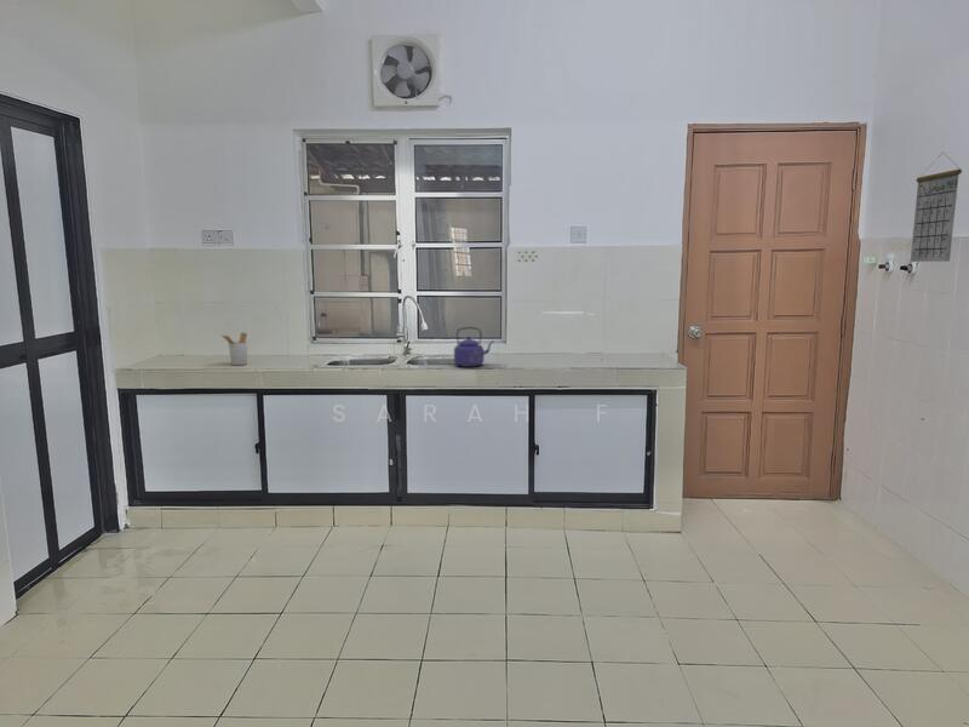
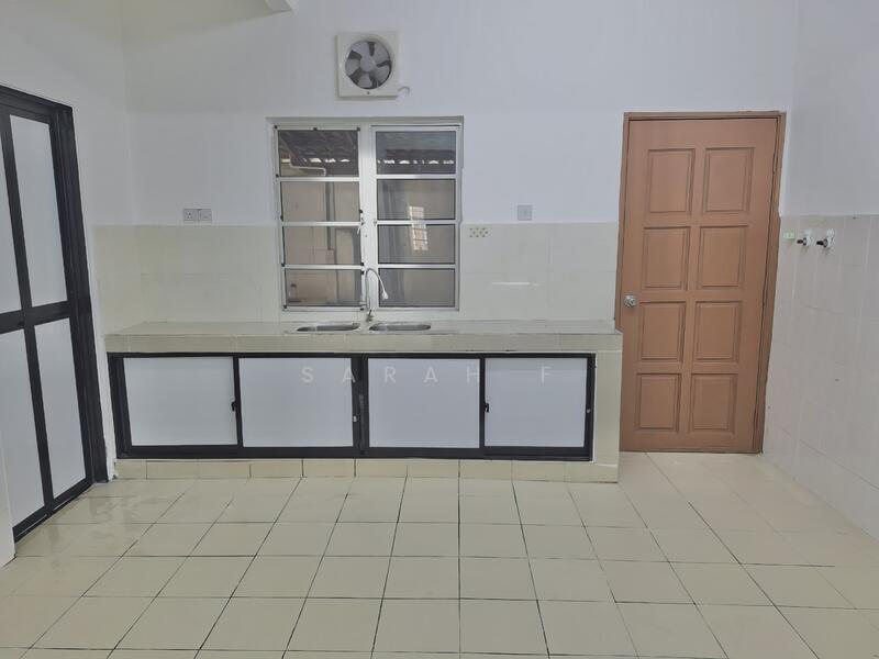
- utensil holder [219,331,248,367]
- calendar [910,151,963,263]
- kettle [453,326,495,368]
